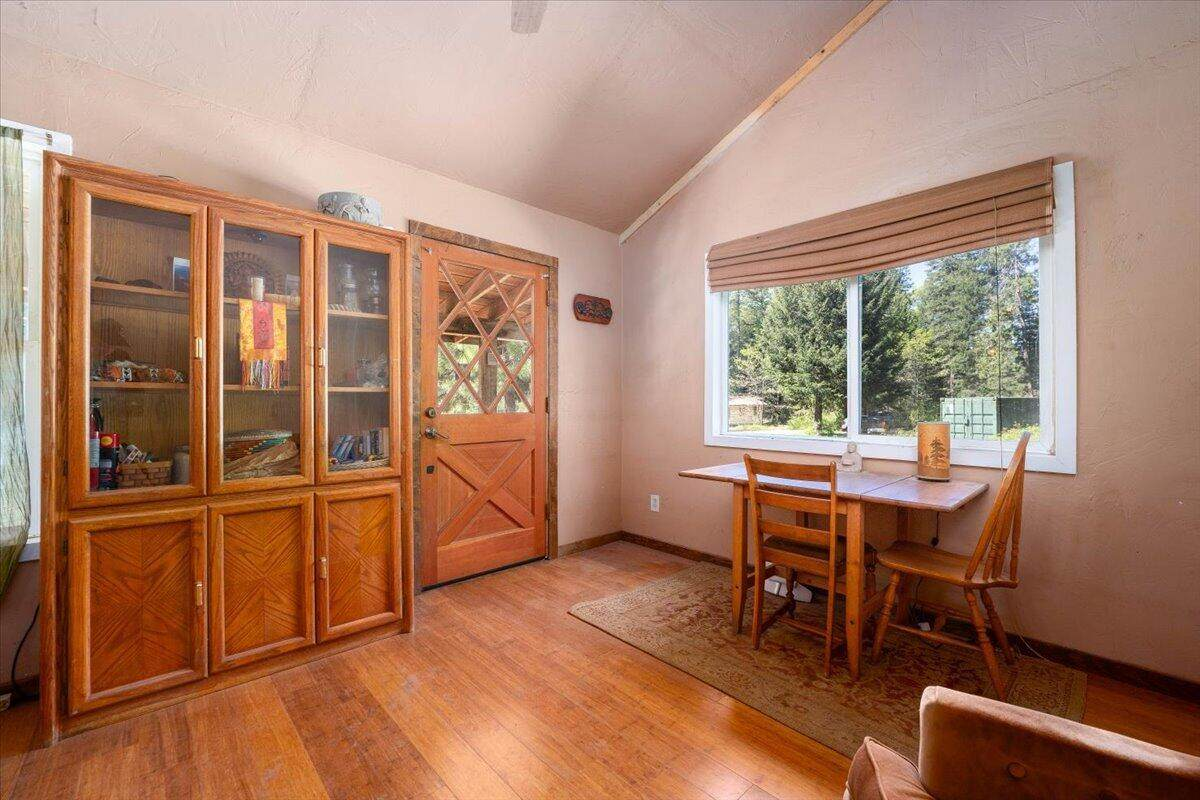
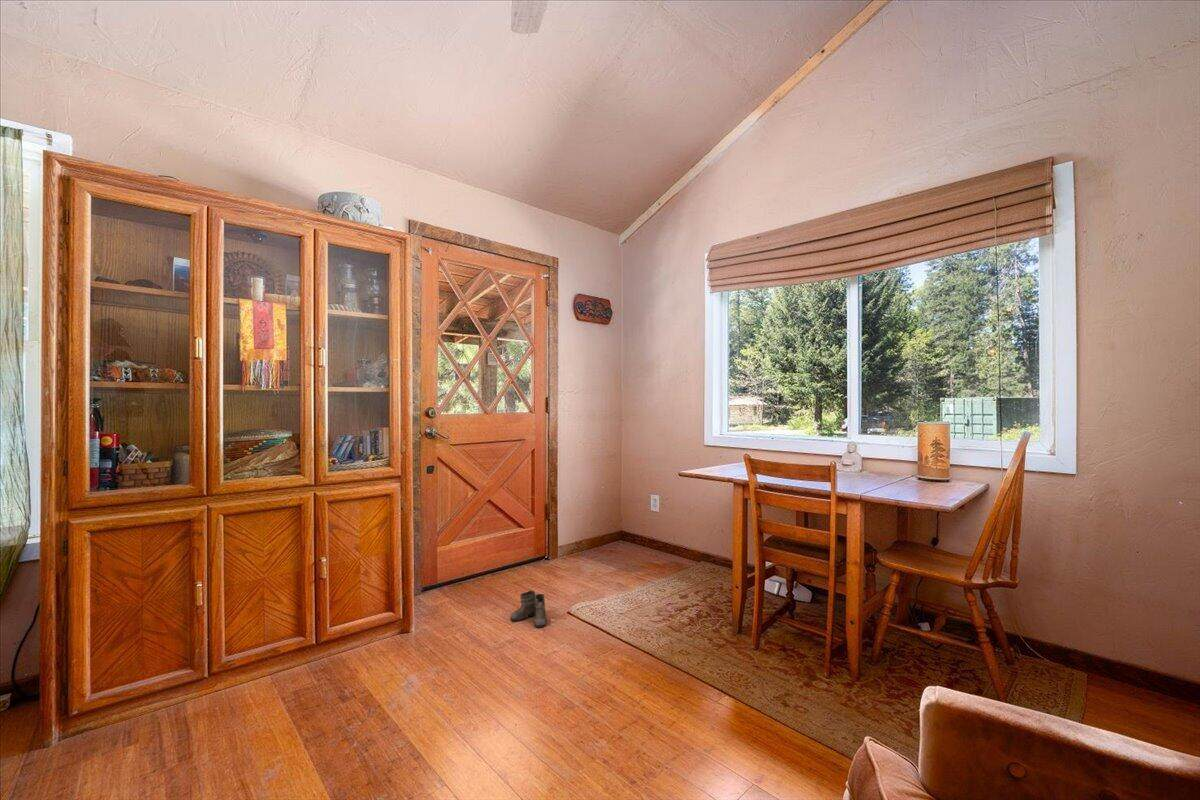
+ boots [509,590,550,629]
